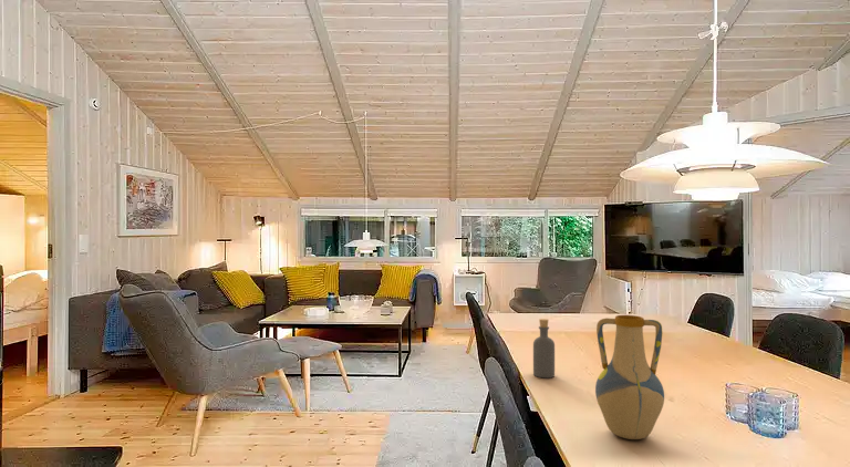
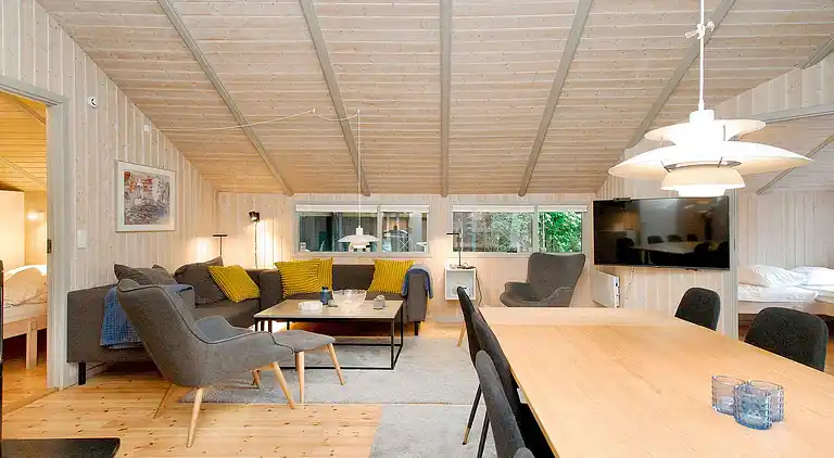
- bottle [532,318,556,378]
- vase [594,314,665,440]
